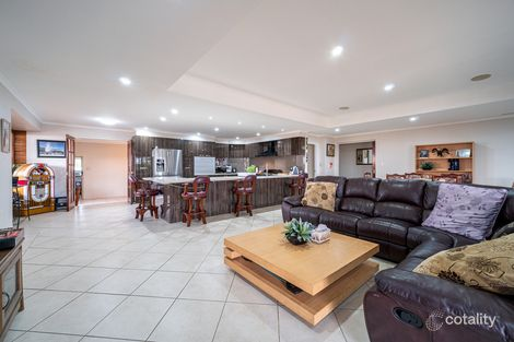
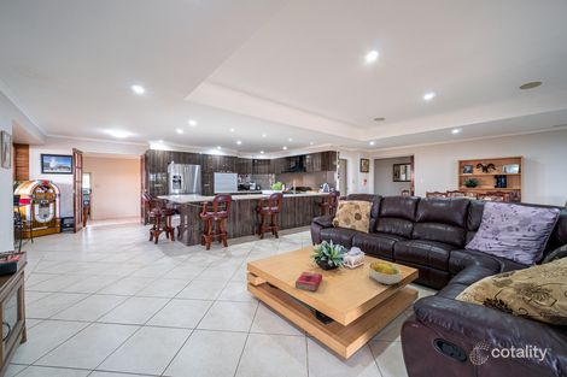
+ fruit bowl [367,260,402,285]
+ book [294,271,323,293]
